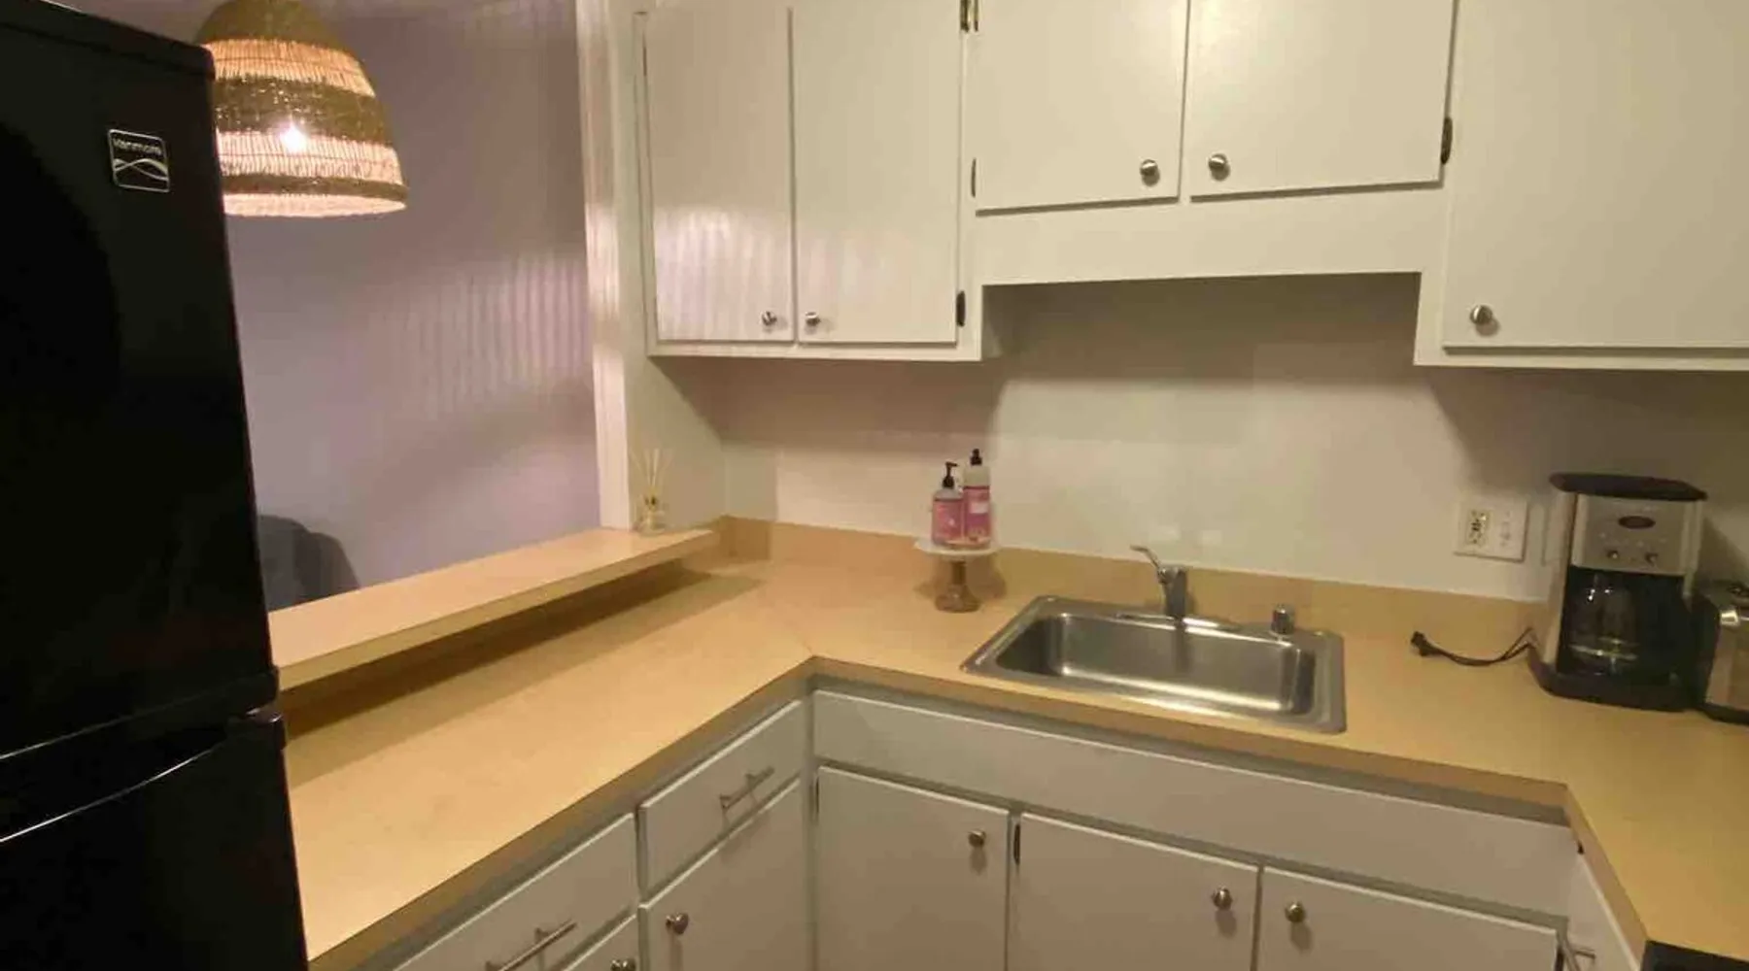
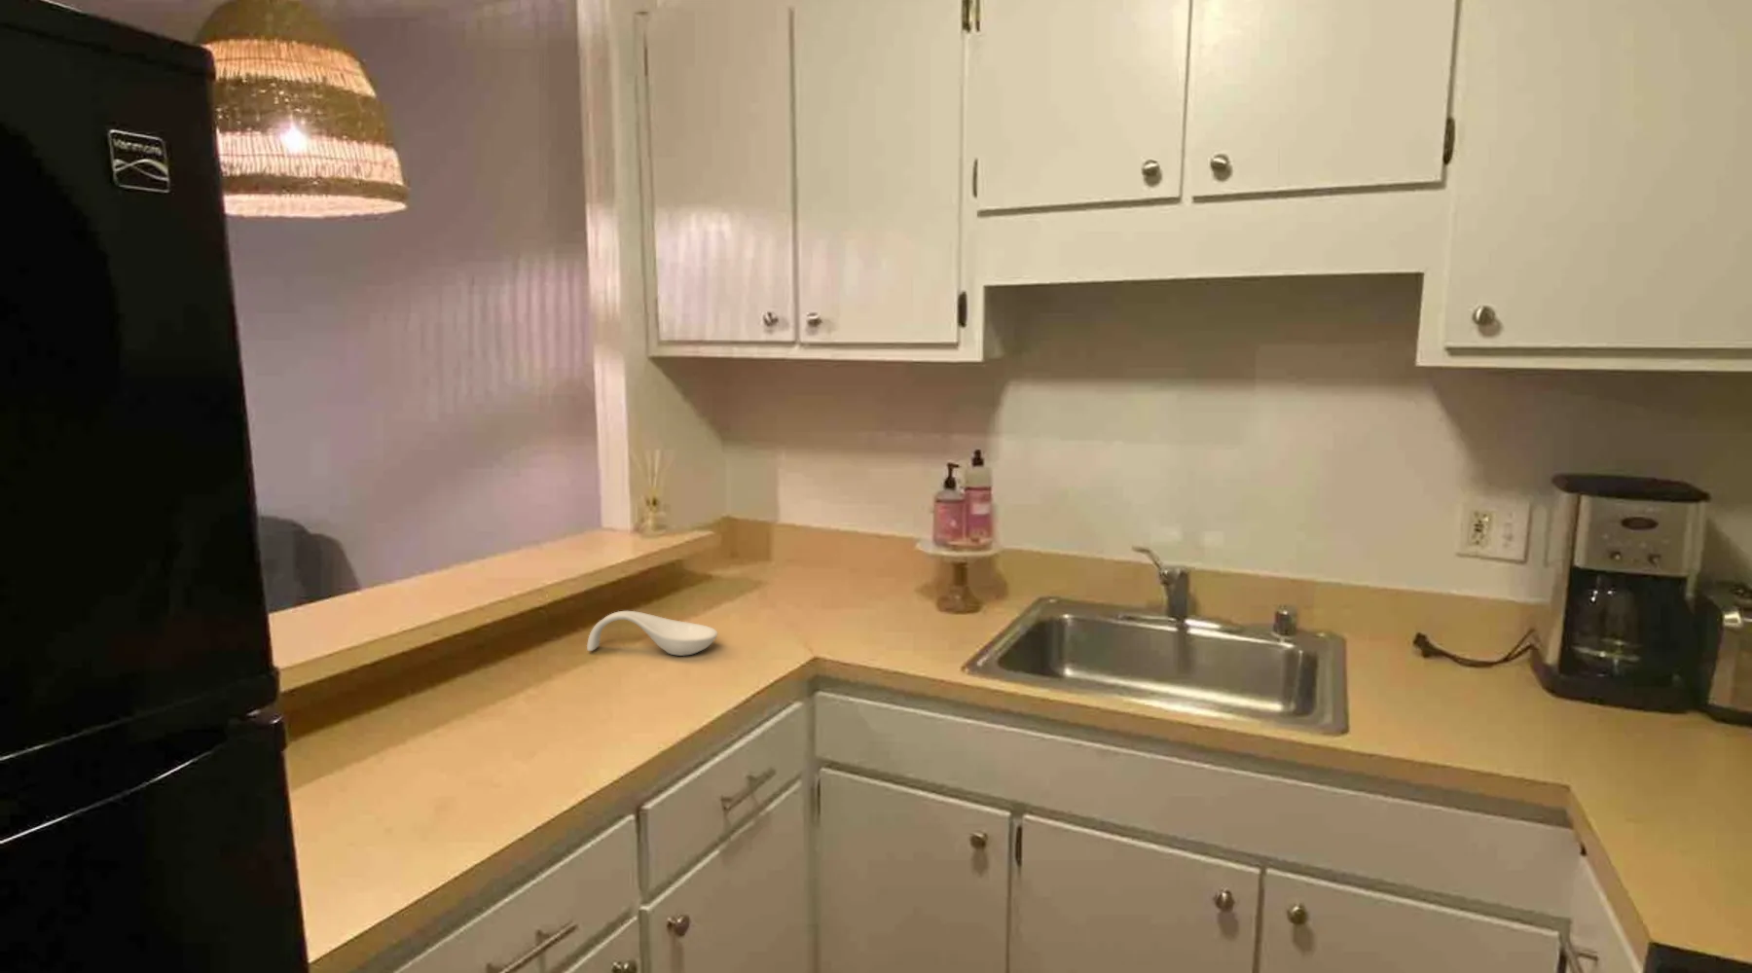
+ spoon rest [586,610,718,657]
